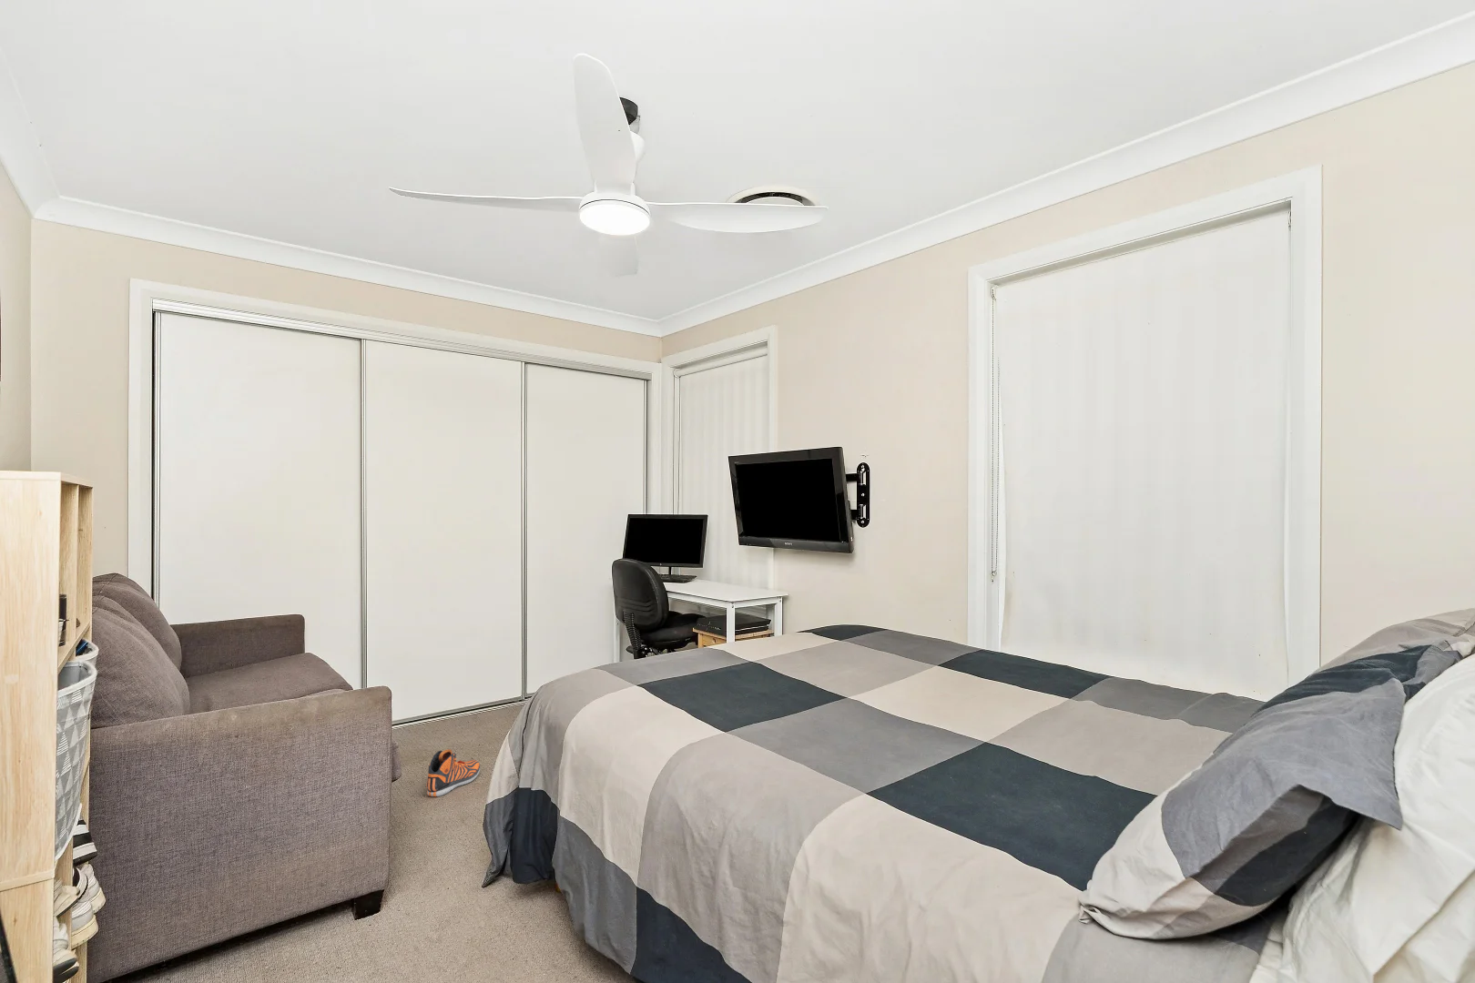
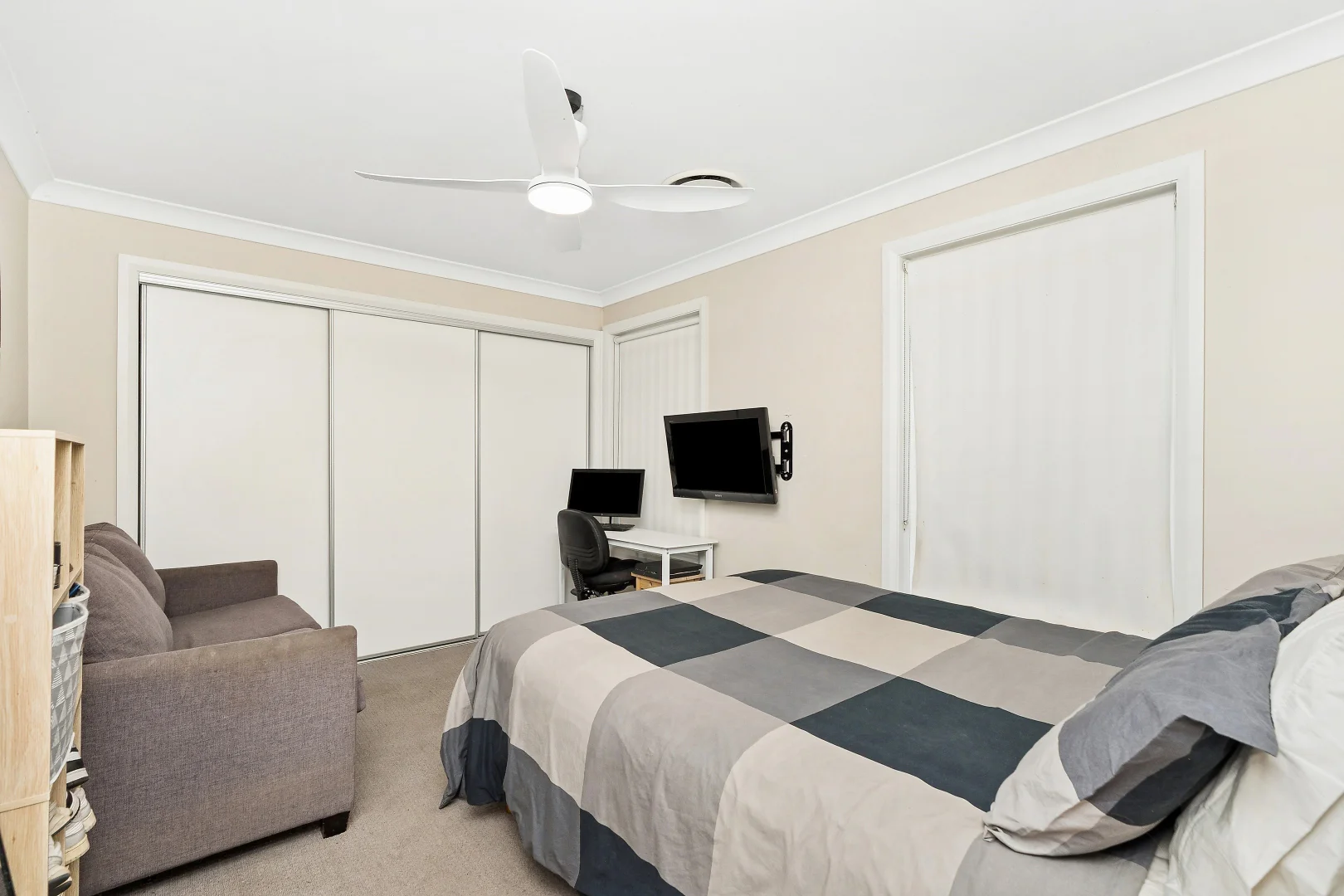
- sneaker [426,748,481,798]
